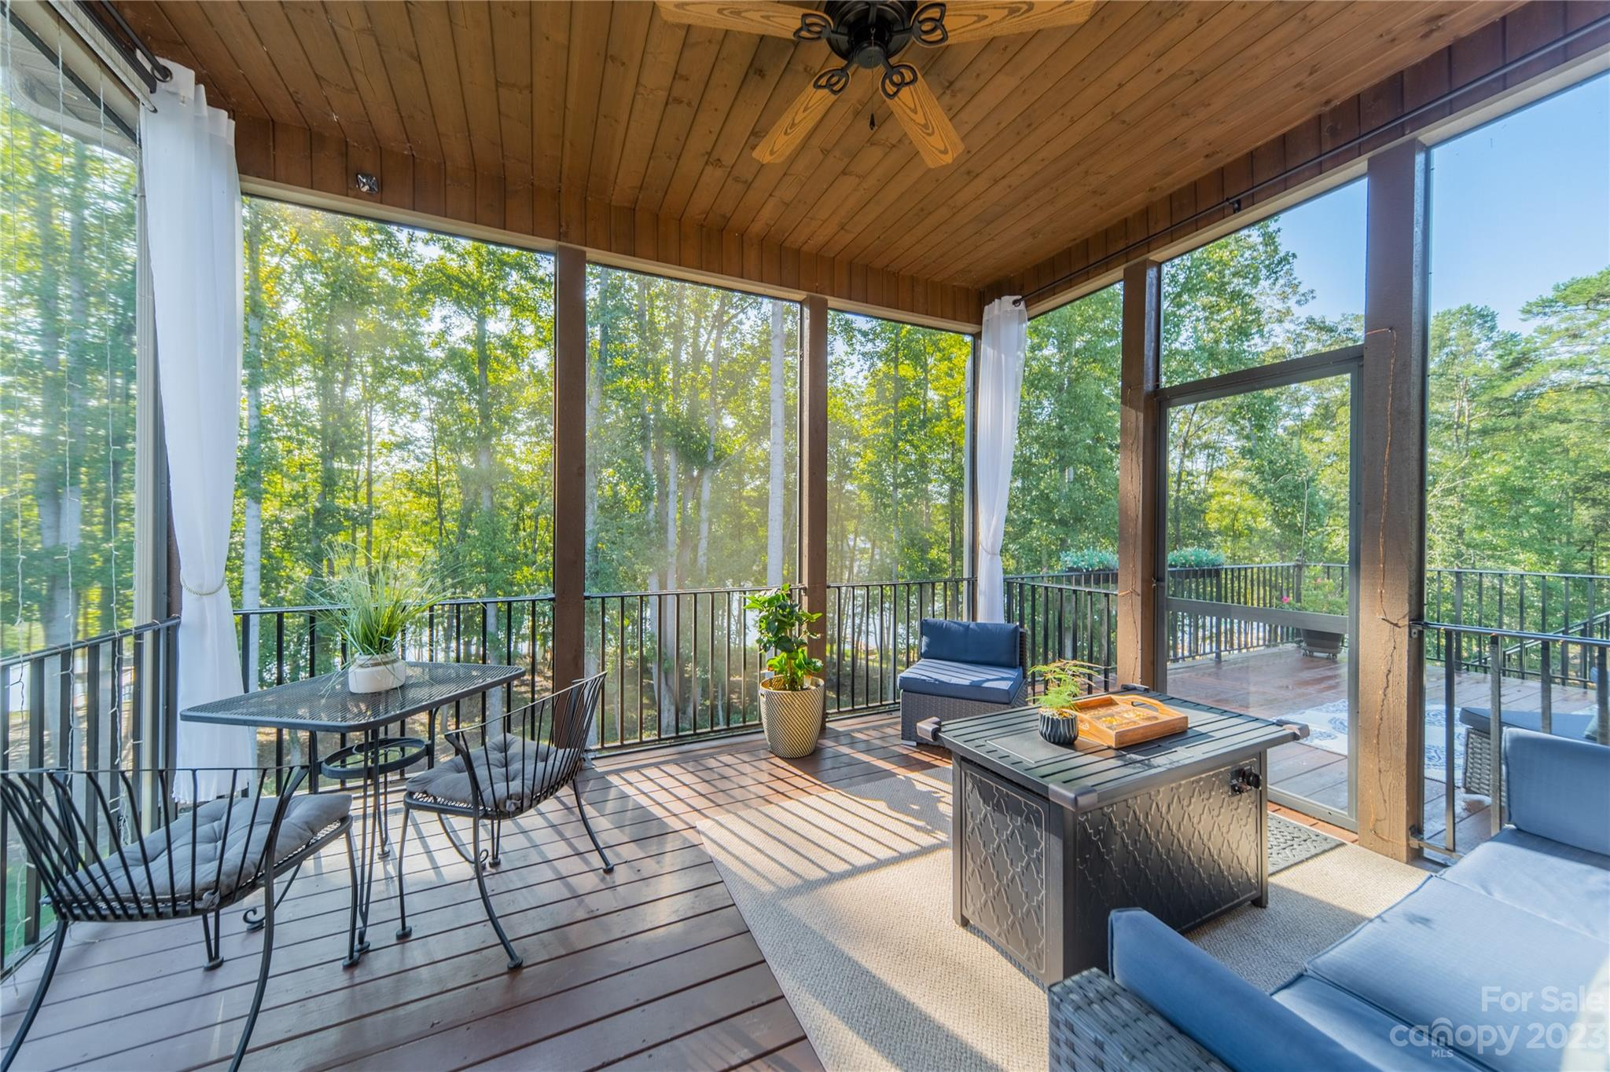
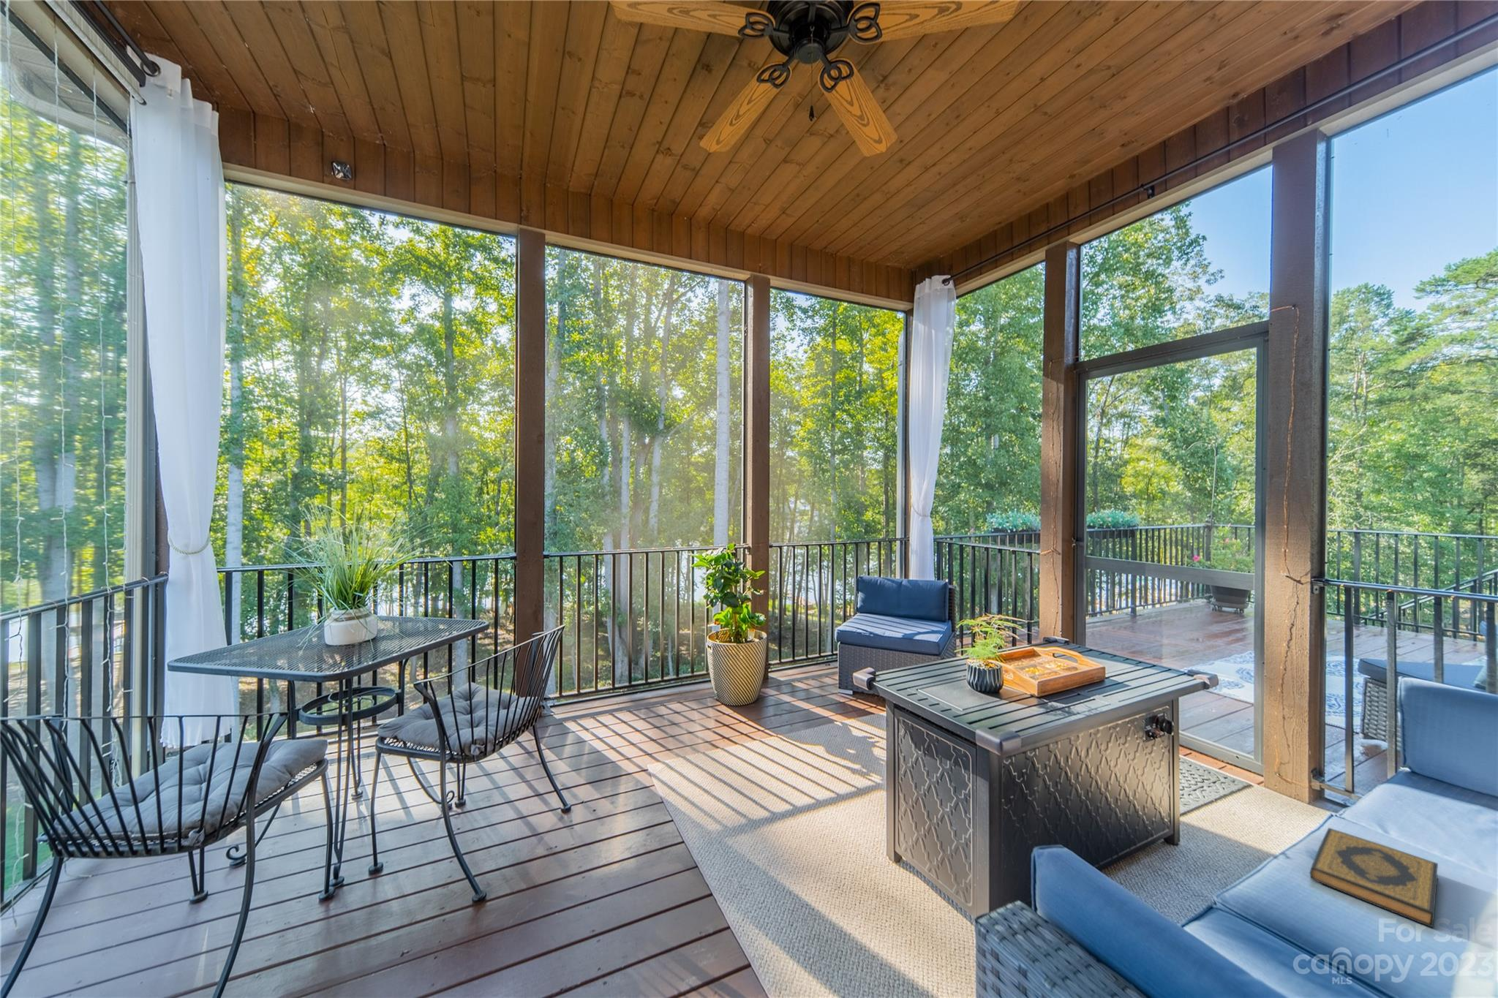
+ hardback book [1310,826,1439,929]
